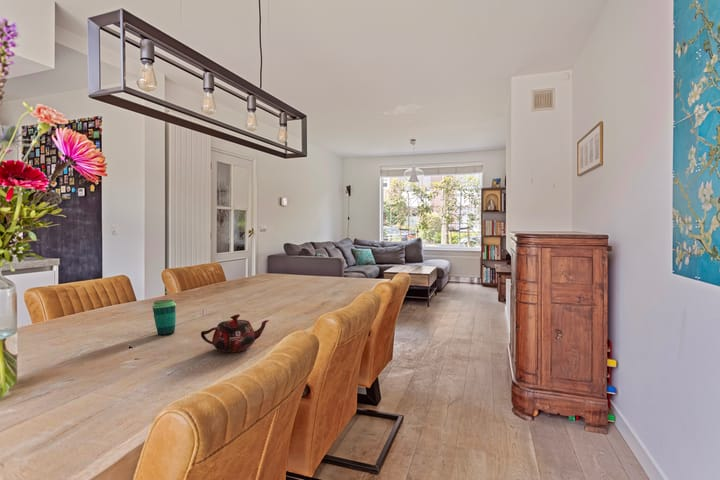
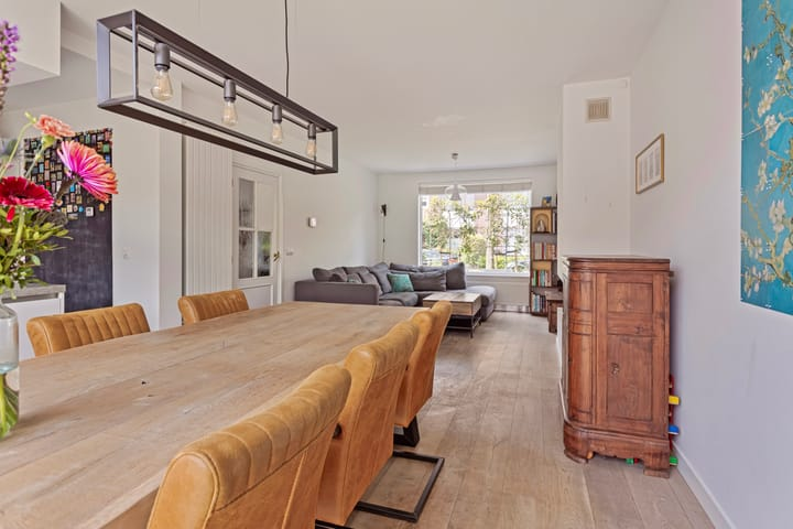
- cup [151,299,177,336]
- teapot [200,313,270,353]
